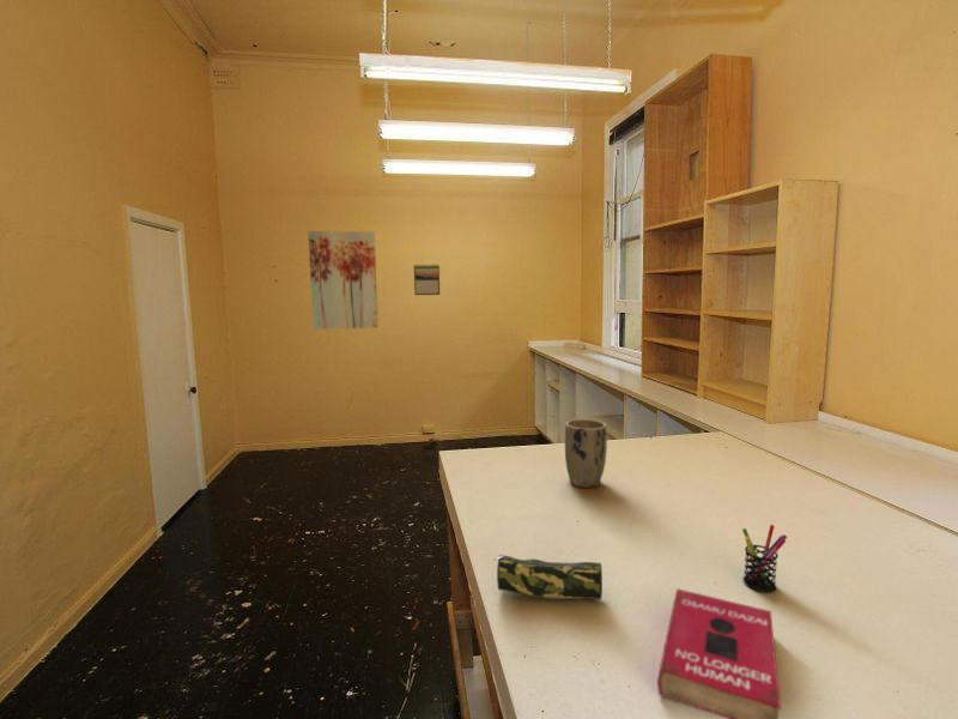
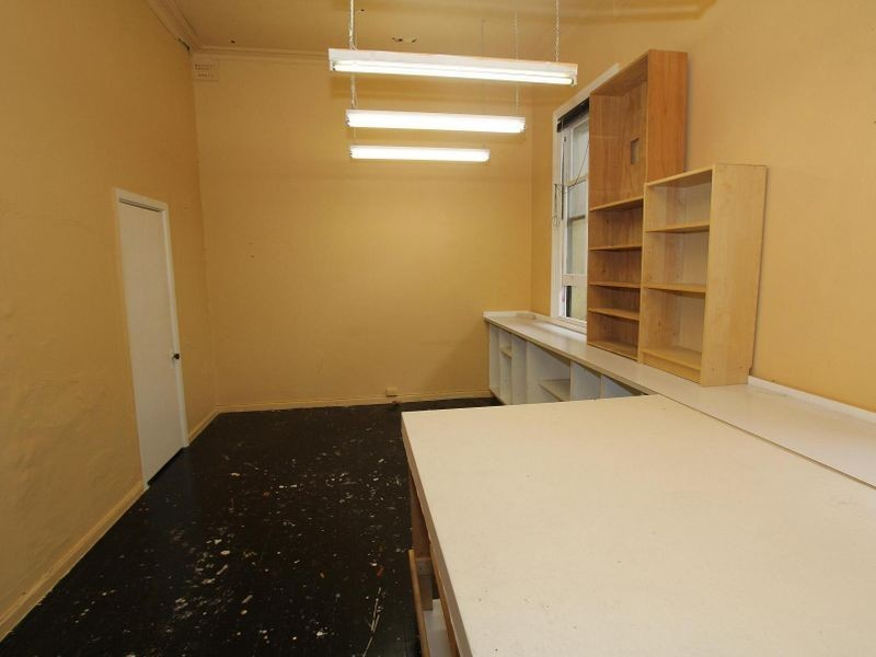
- book [656,587,782,719]
- pencil case [492,554,604,600]
- wall art [307,230,380,331]
- pen holder [741,524,788,593]
- calendar [413,264,441,296]
- plant pot [564,418,608,489]
